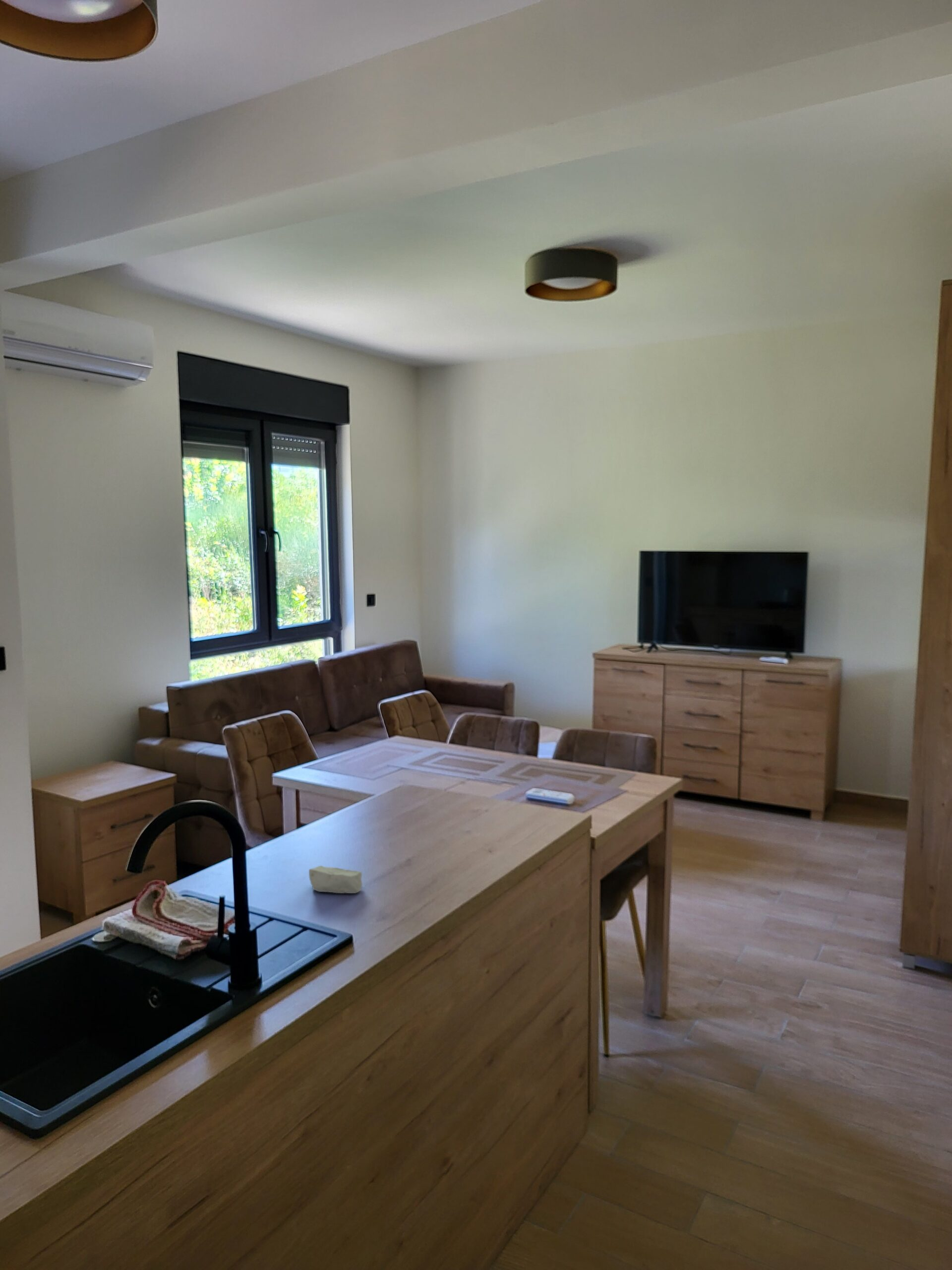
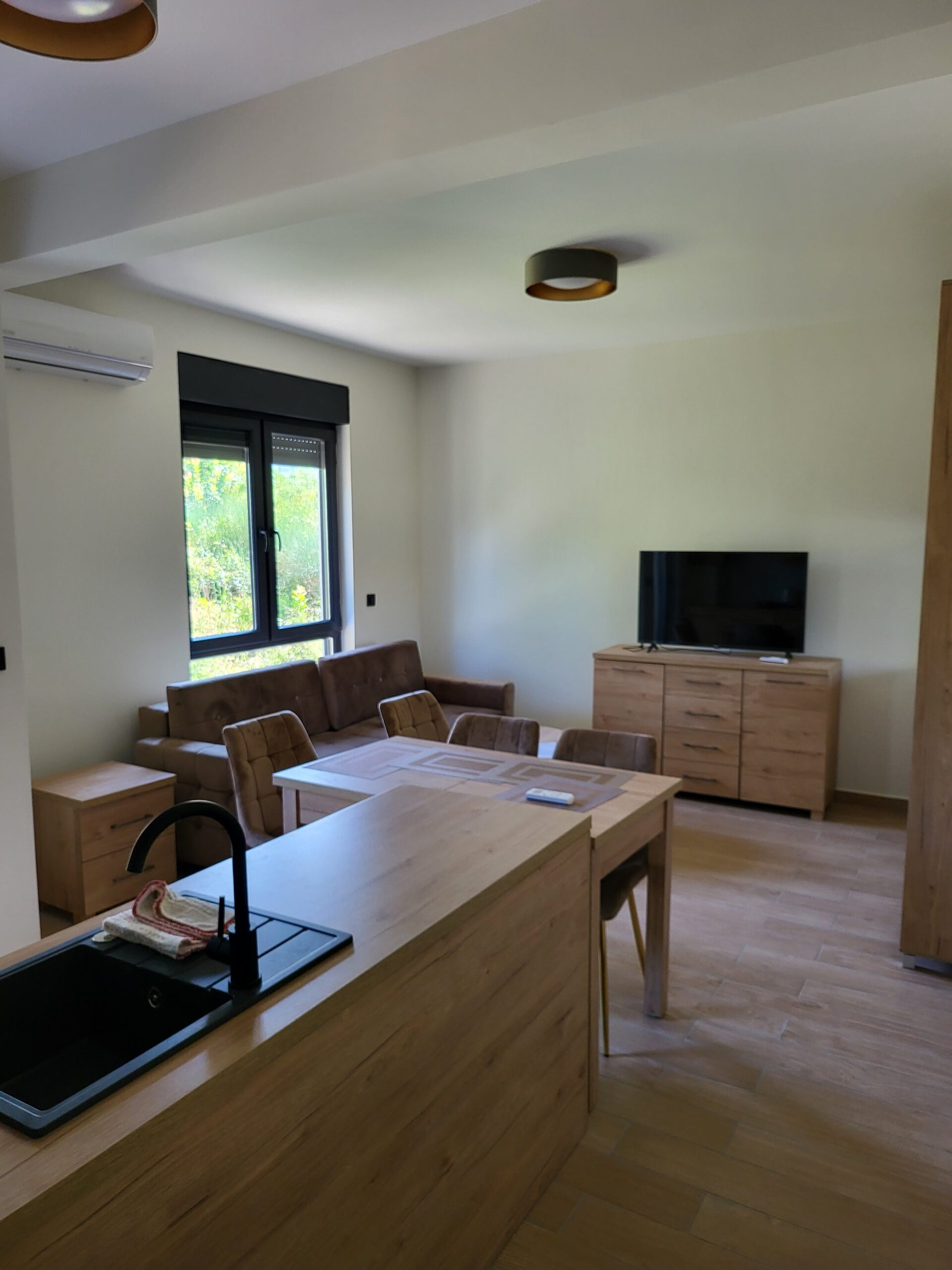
- soap bar [308,865,363,894]
